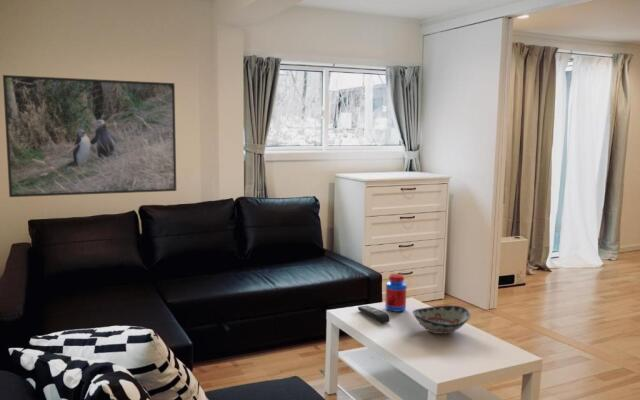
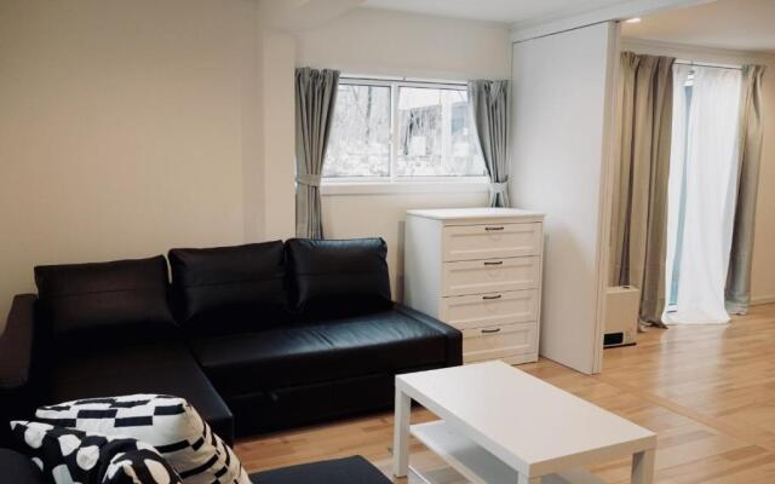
- remote control [357,305,390,324]
- decorative bowl [411,304,472,335]
- jar [384,272,408,313]
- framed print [2,74,177,198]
